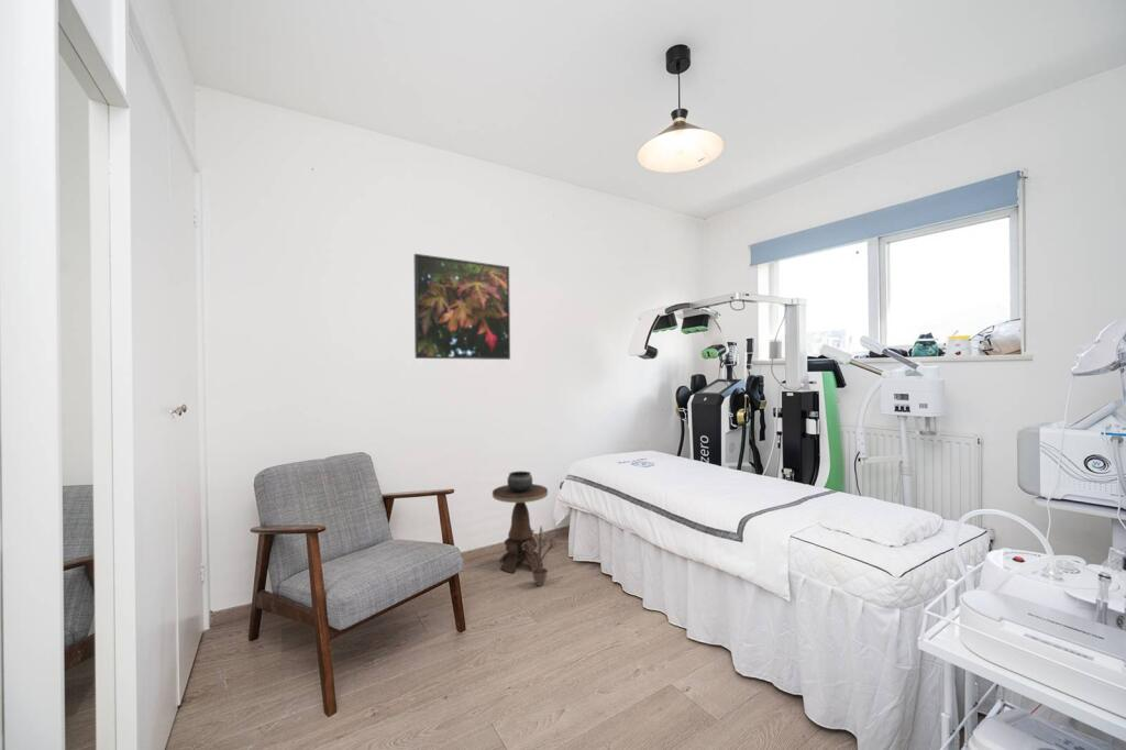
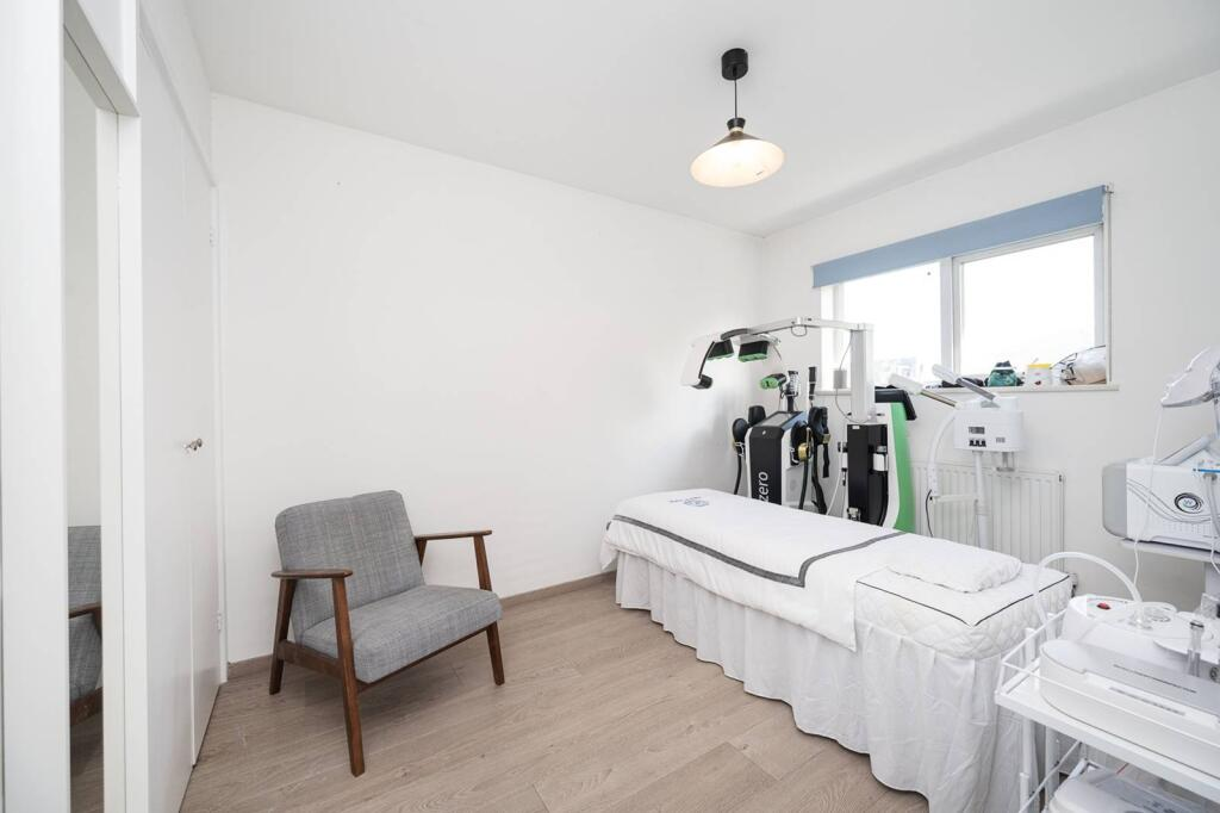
- decorative plant [522,526,564,587]
- side table [492,470,549,574]
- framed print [413,253,511,361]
